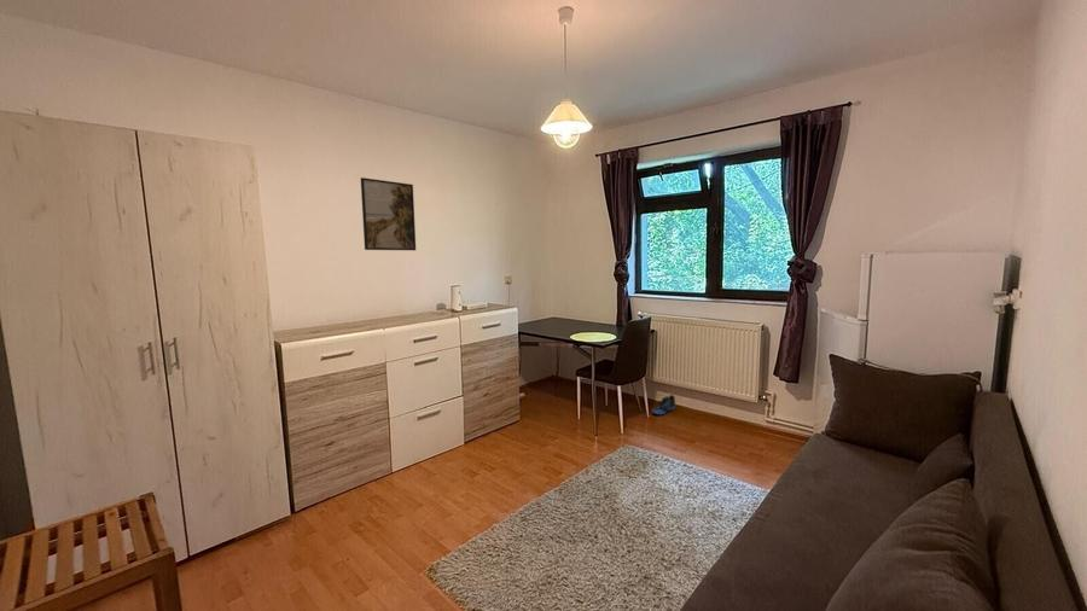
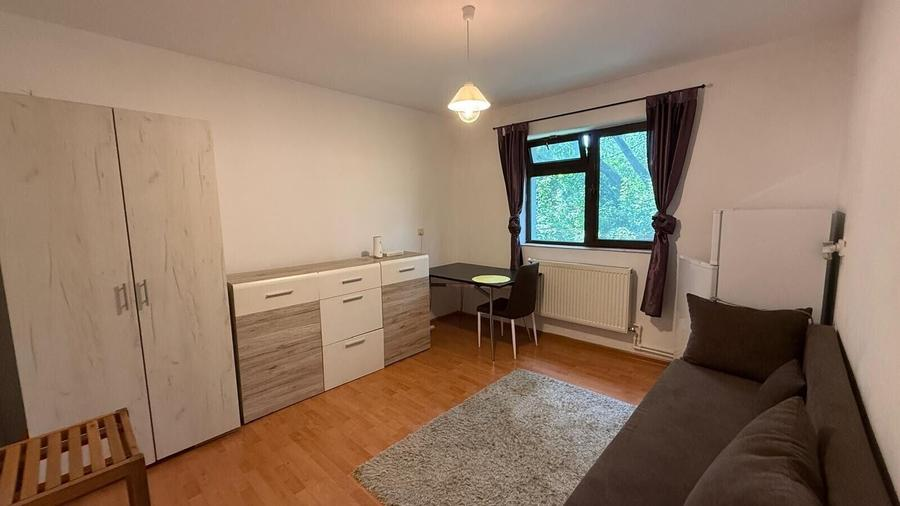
- sneaker [652,394,676,415]
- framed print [360,176,417,251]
